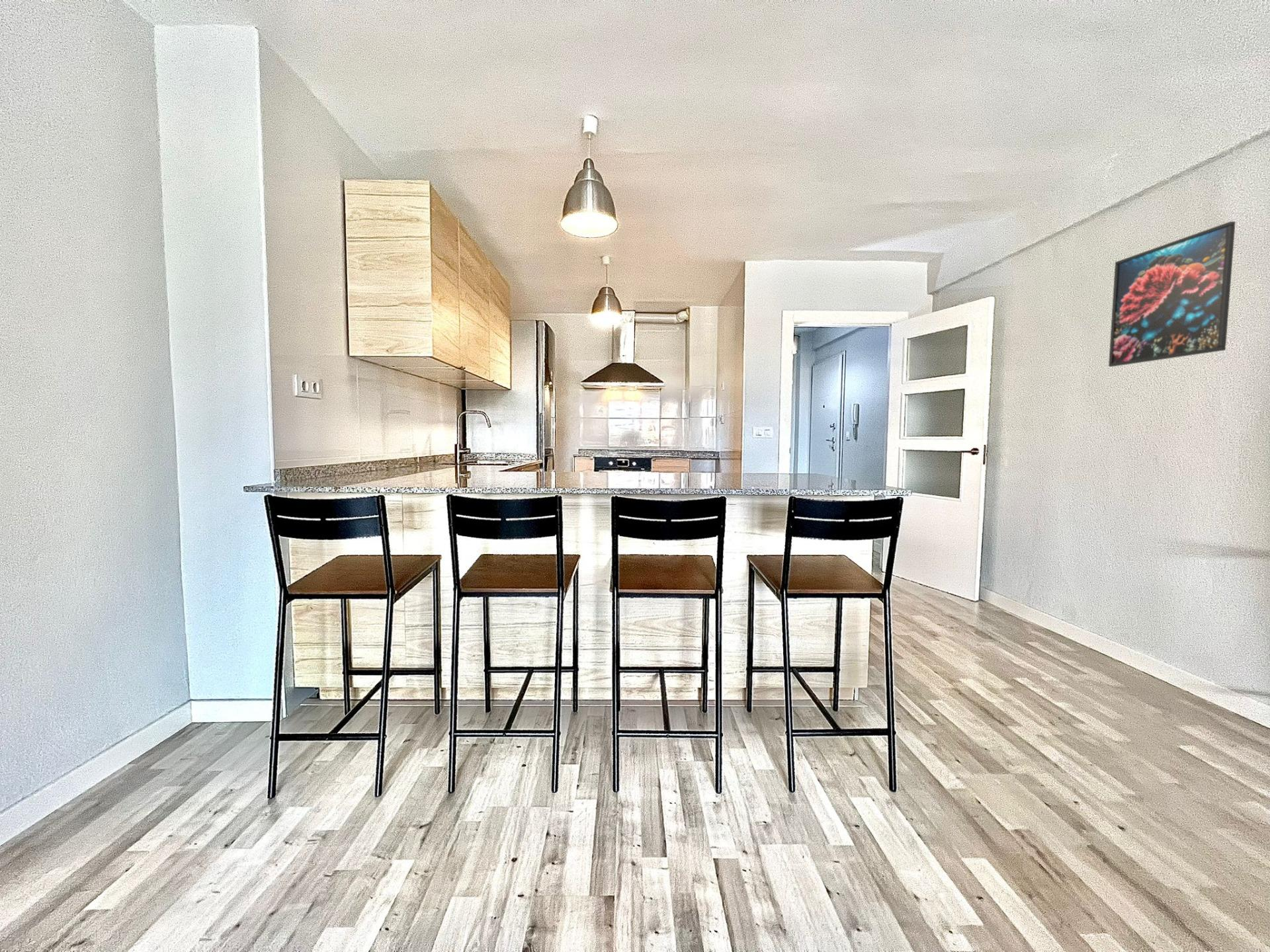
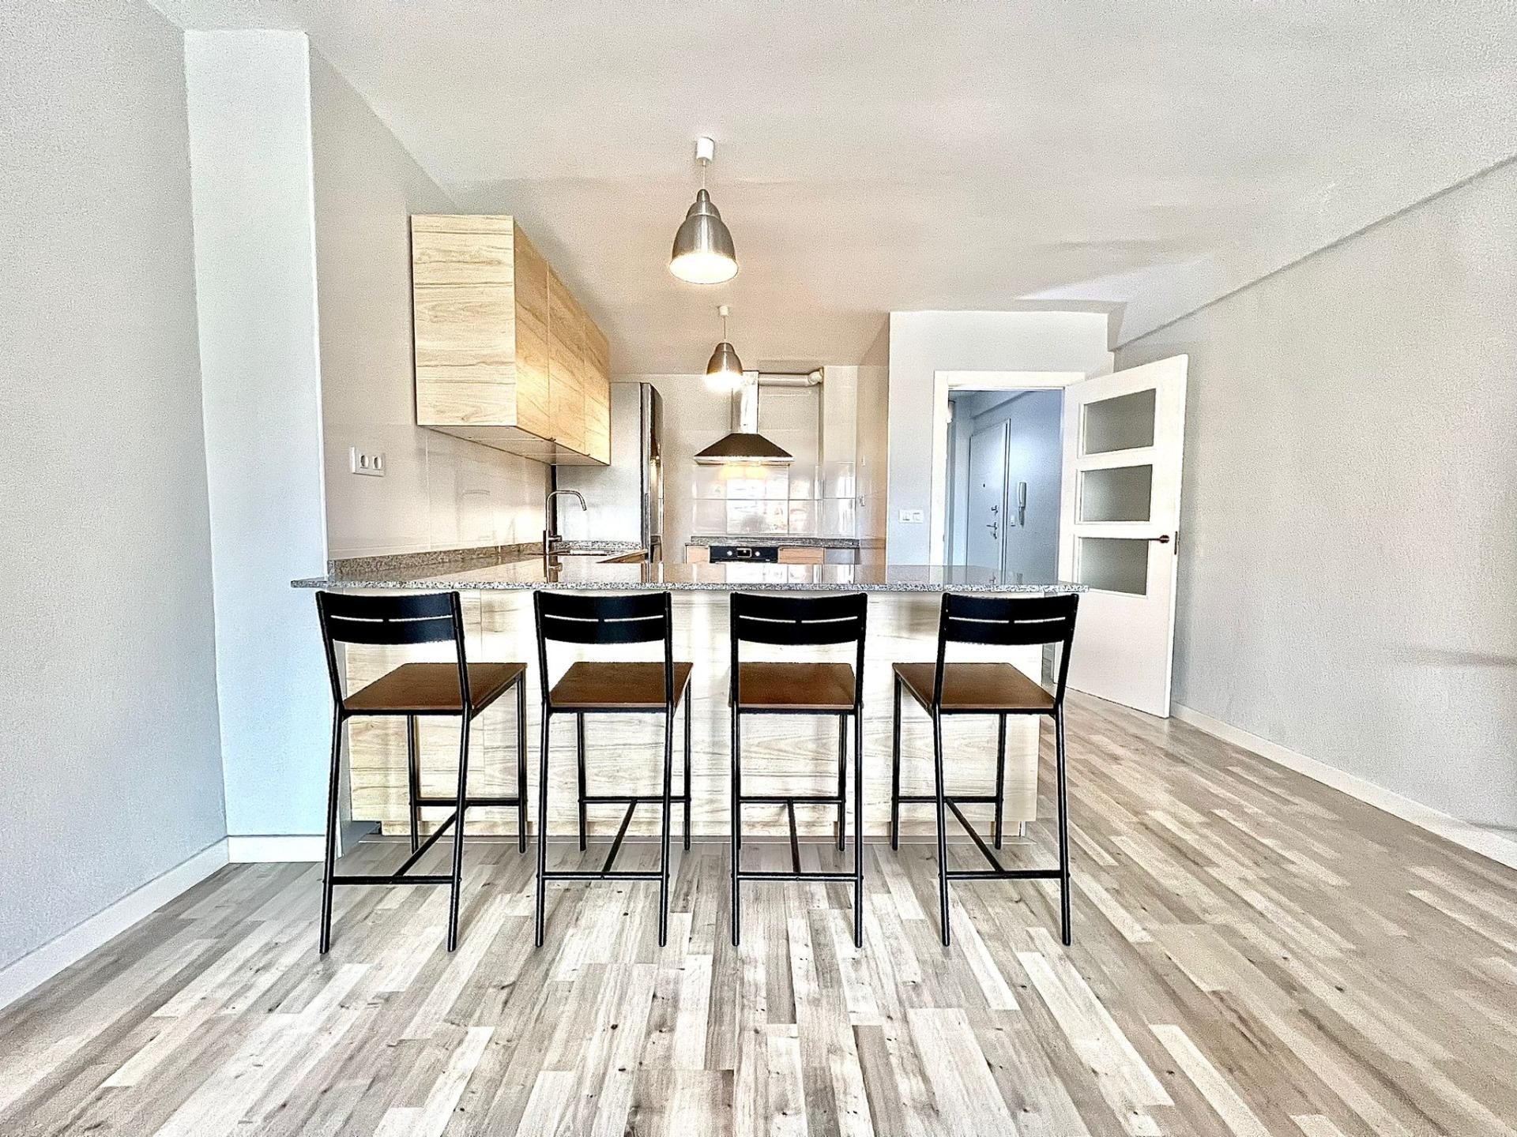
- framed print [1108,221,1236,368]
